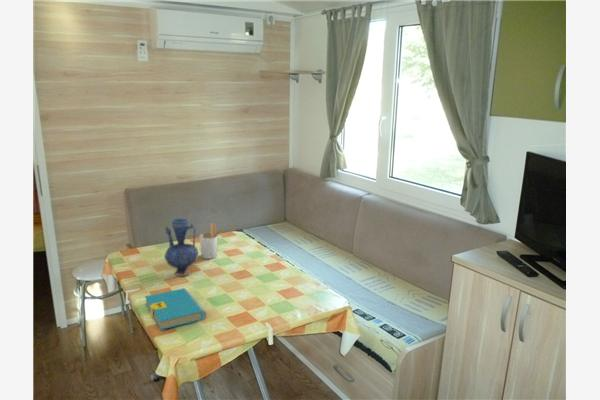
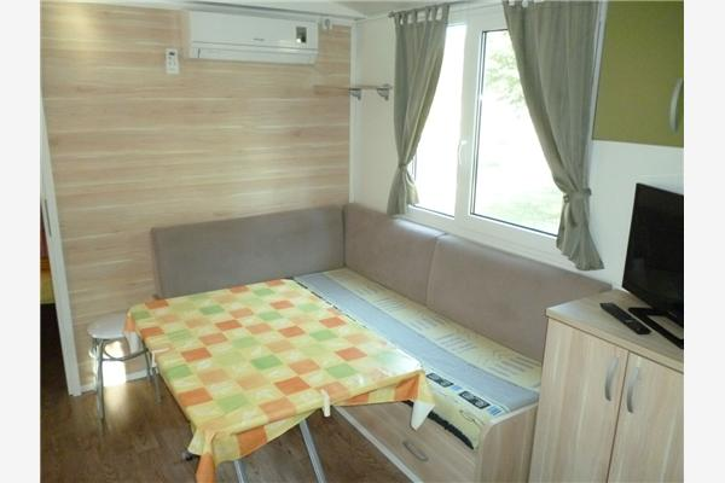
- utensil holder [199,222,228,260]
- book [144,287,207,331]
- vase [163,218,199,277]
